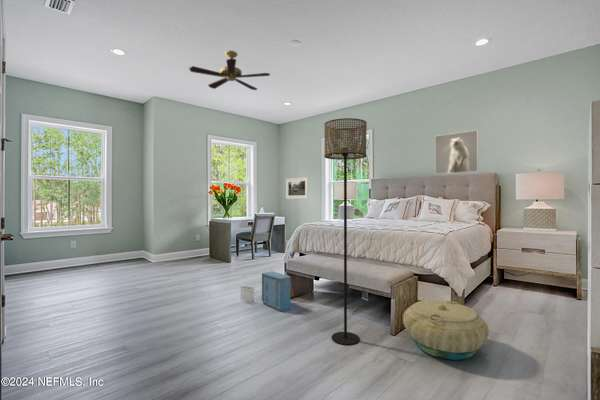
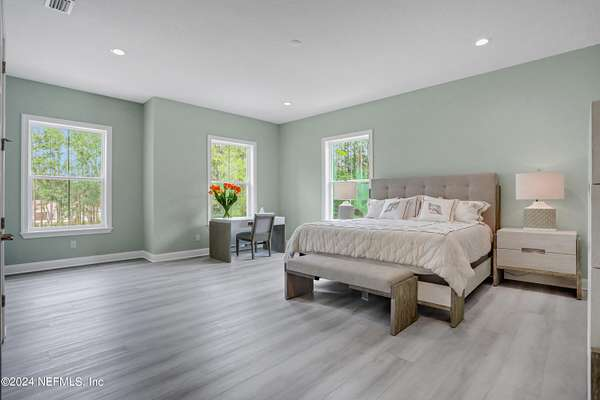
- ceiling fan [188,50,271,91]
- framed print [285,176,309,200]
- storage bin [240,270,291,312]
- basket [402,299,490,361]
- floor lamp [323,117,368,346]
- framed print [434,129,479,175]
